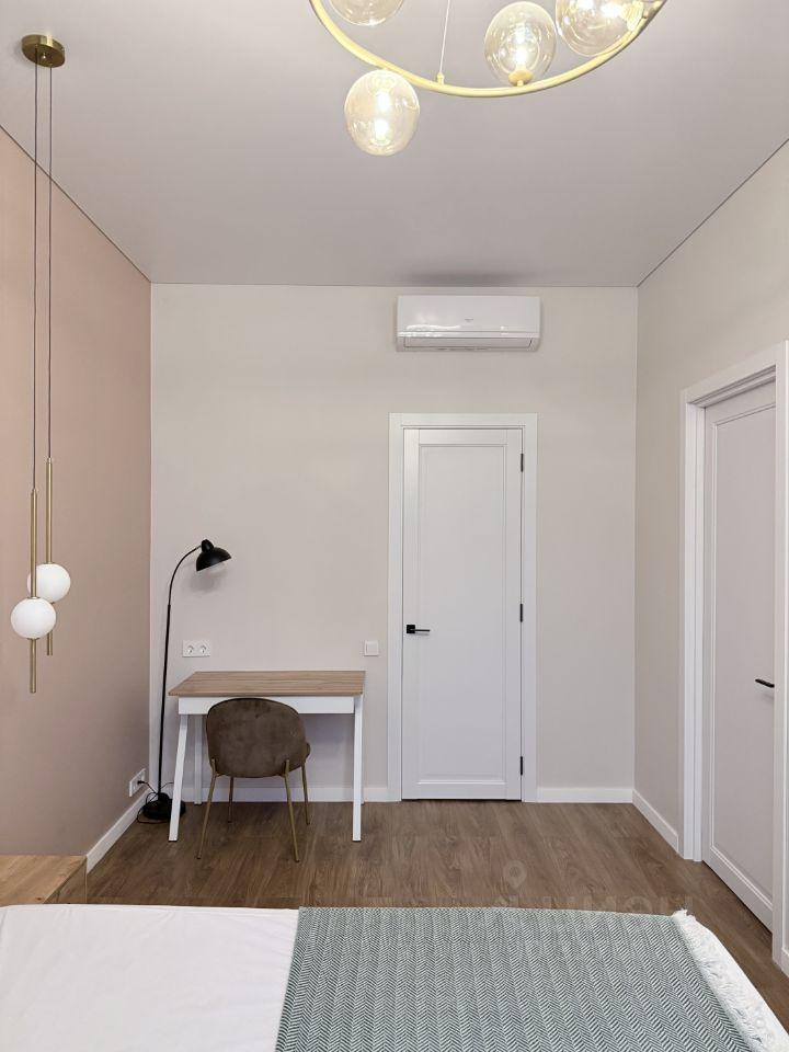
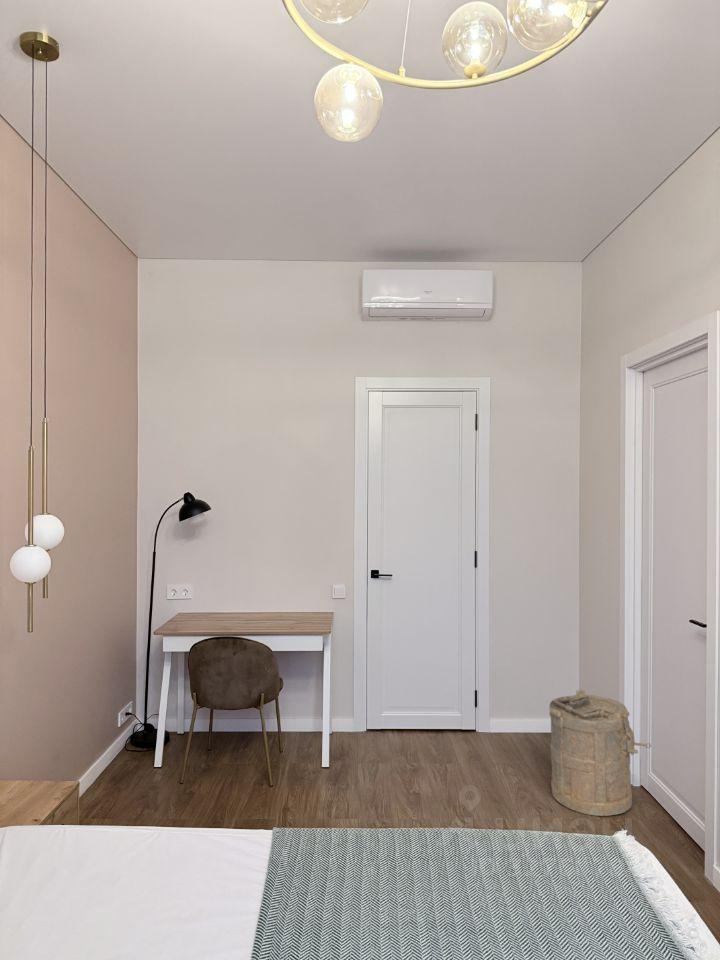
+ laundry hamper [548,689,652,817]
